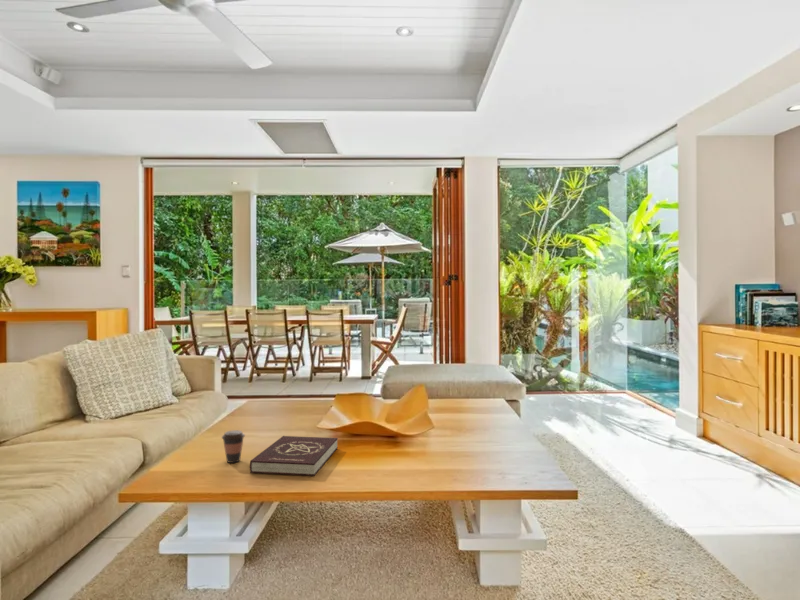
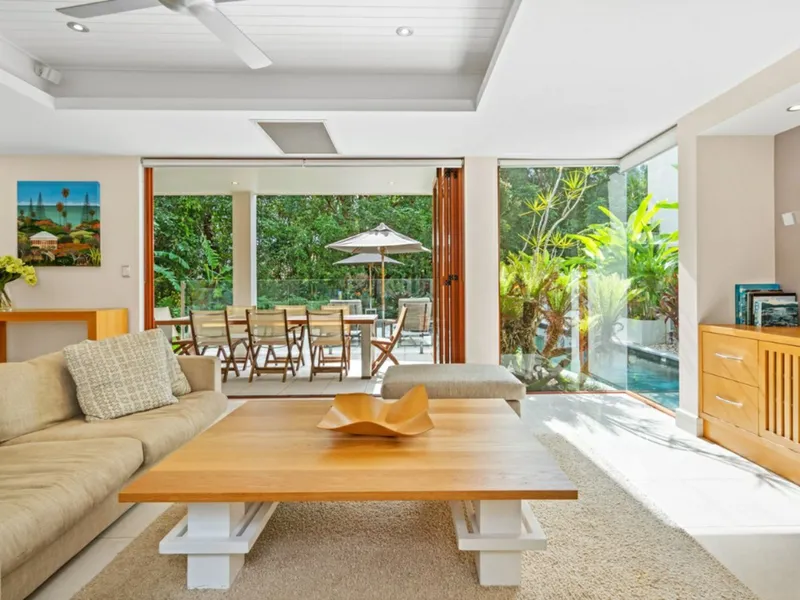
- book [249,435,339,477]
- coffee cup [221,429,246,464]
